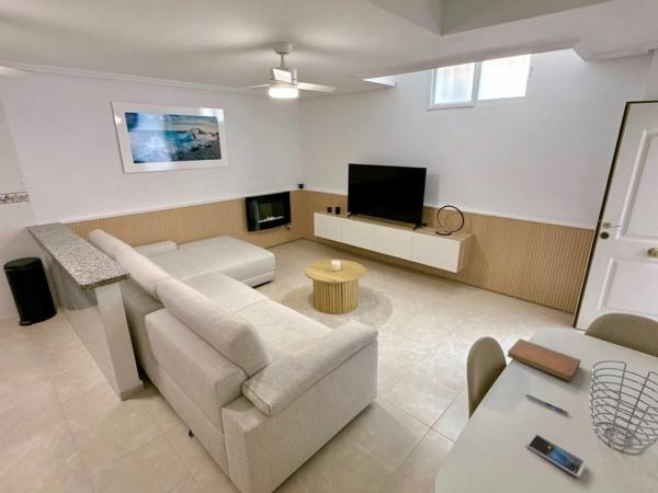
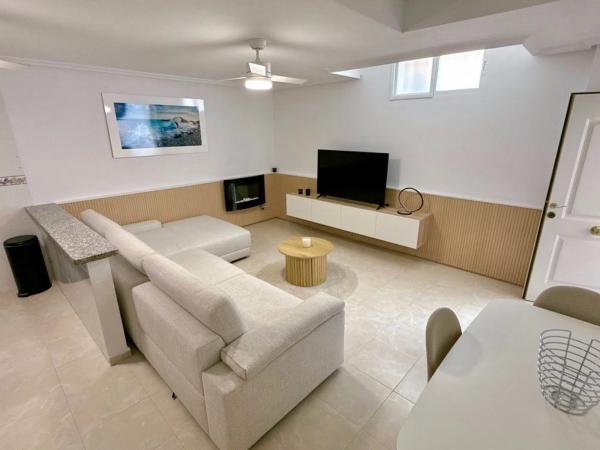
- smartphone [524,433,587,478]
- notebook [506,337,582,382]
- pen [524,393,569,415]
